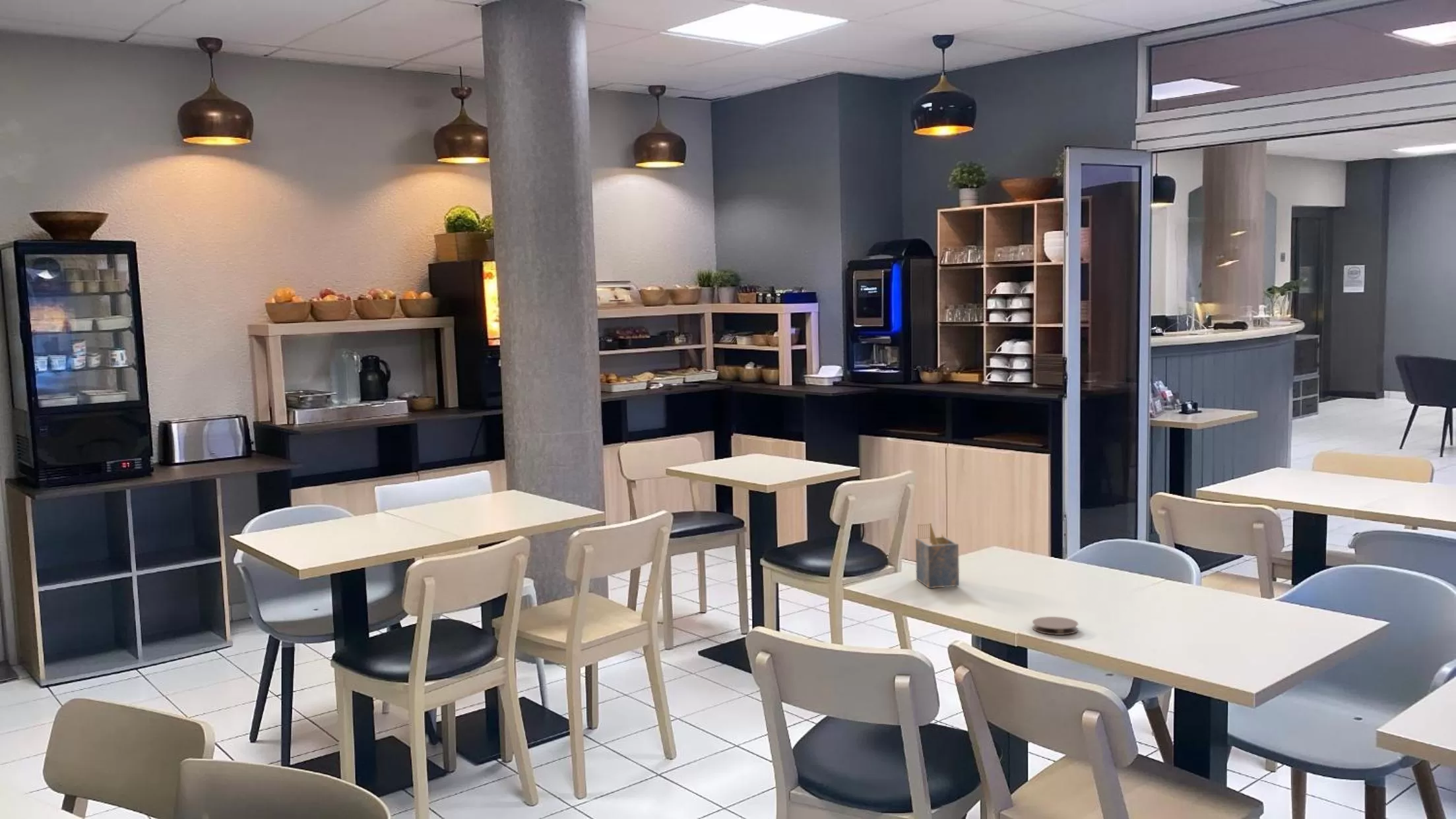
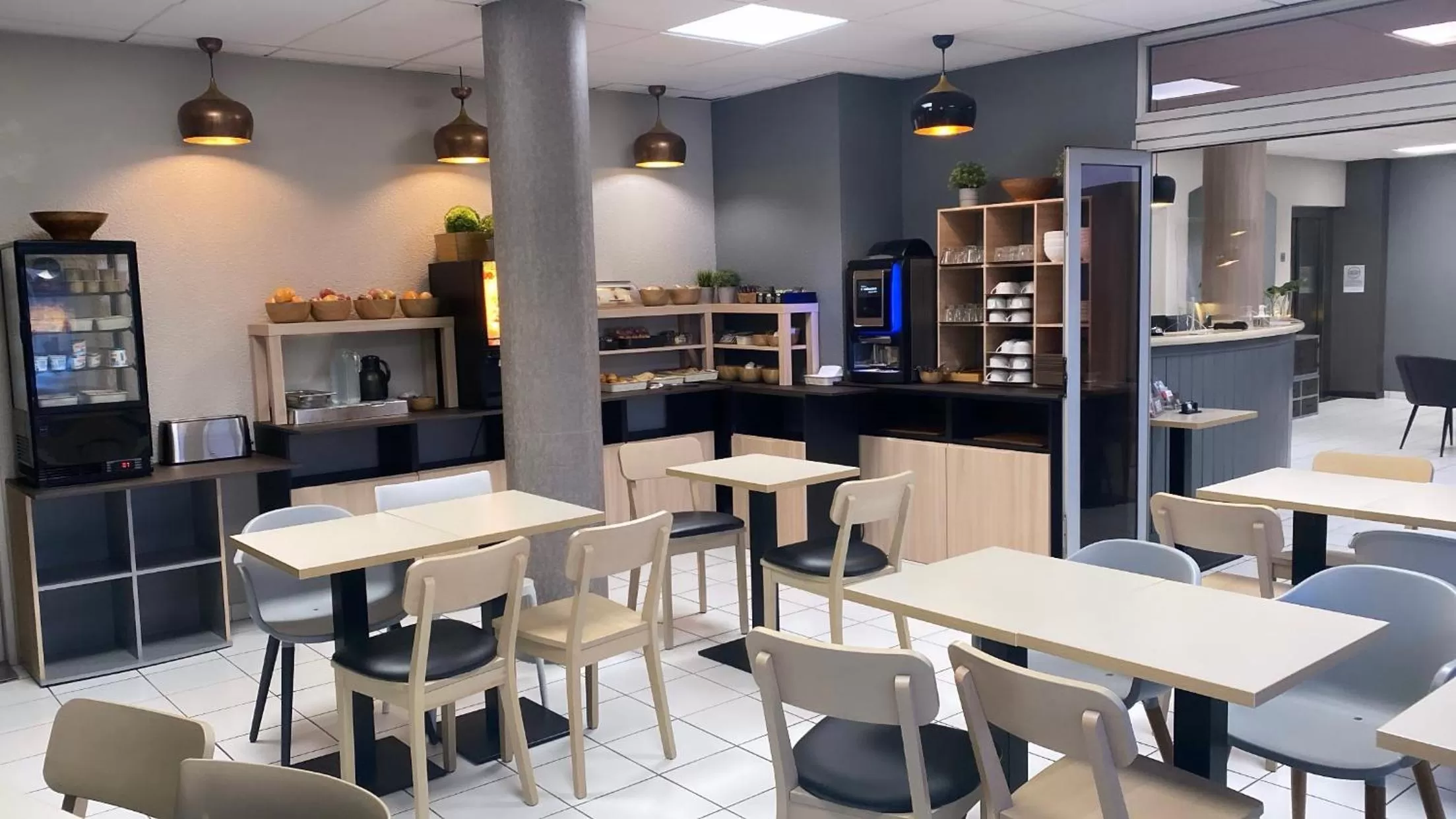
- napkin holder [915,522,960,589]
- coaster [1032,616,1079,636]
